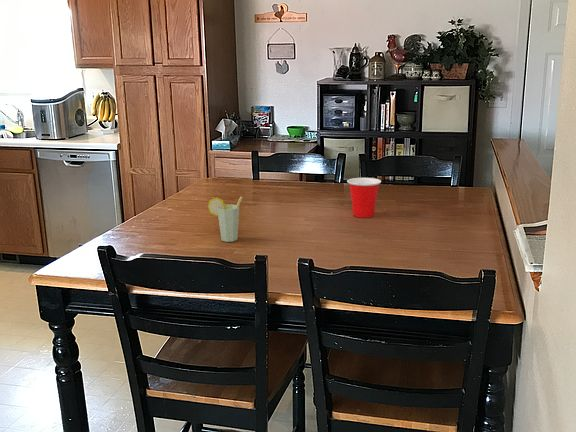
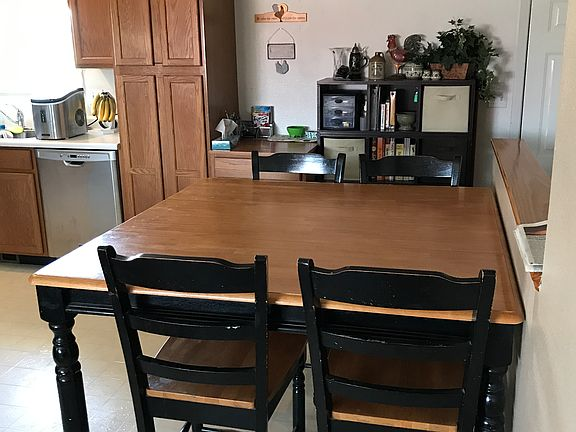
- cup [346,177,382,218]
- cup [207,195,244,243]
